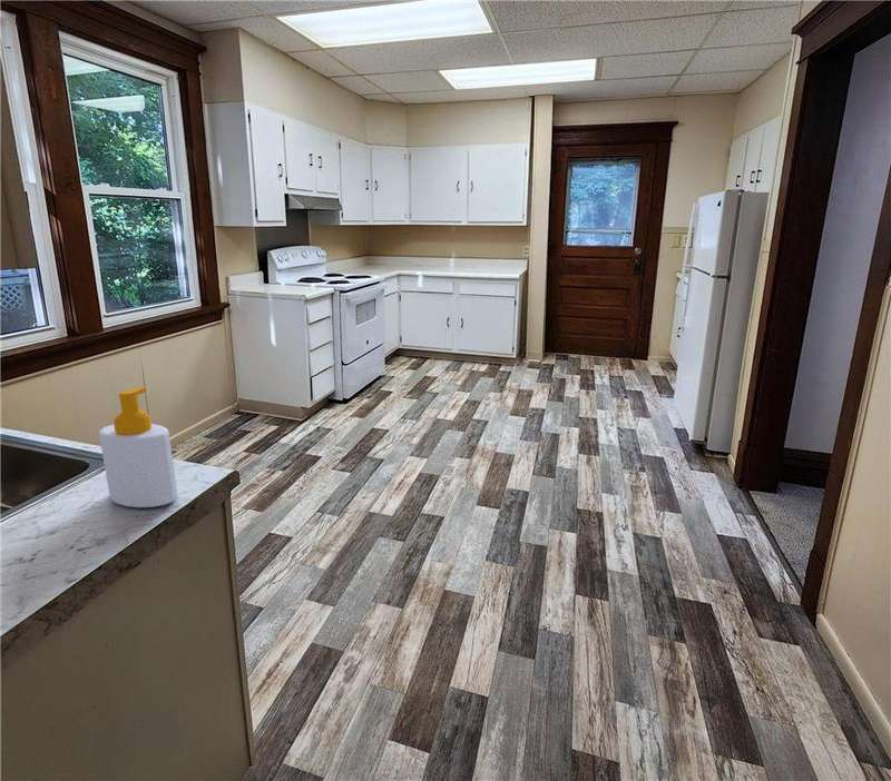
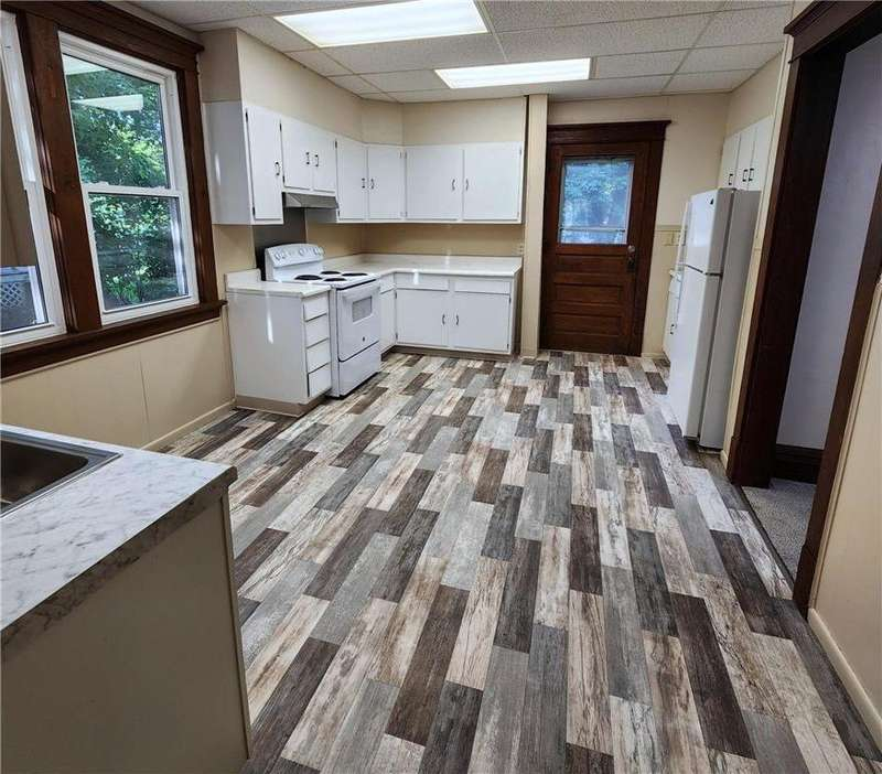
- soap bottle [98,385,178,508]
